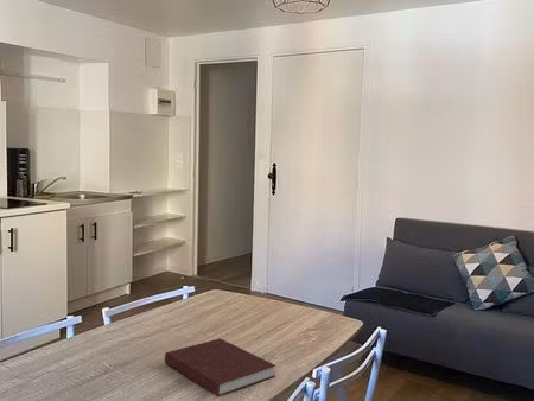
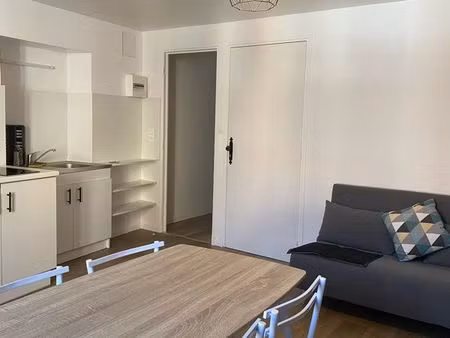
- notebook [164,337,276,397]
